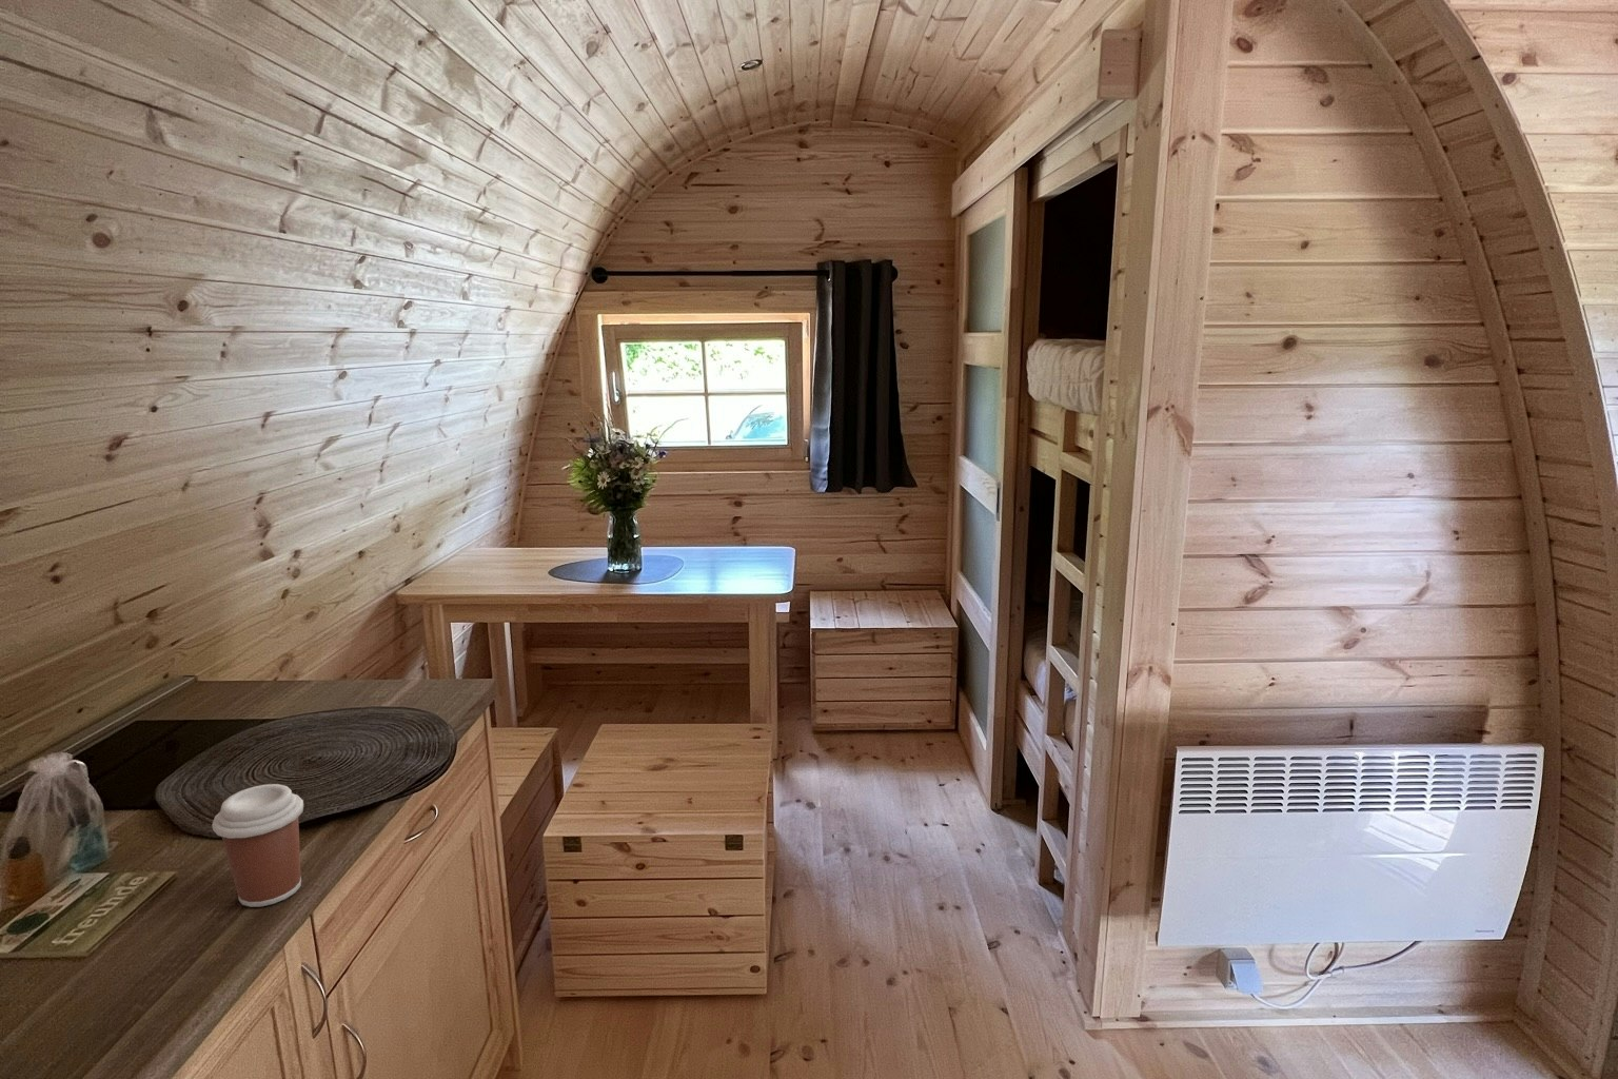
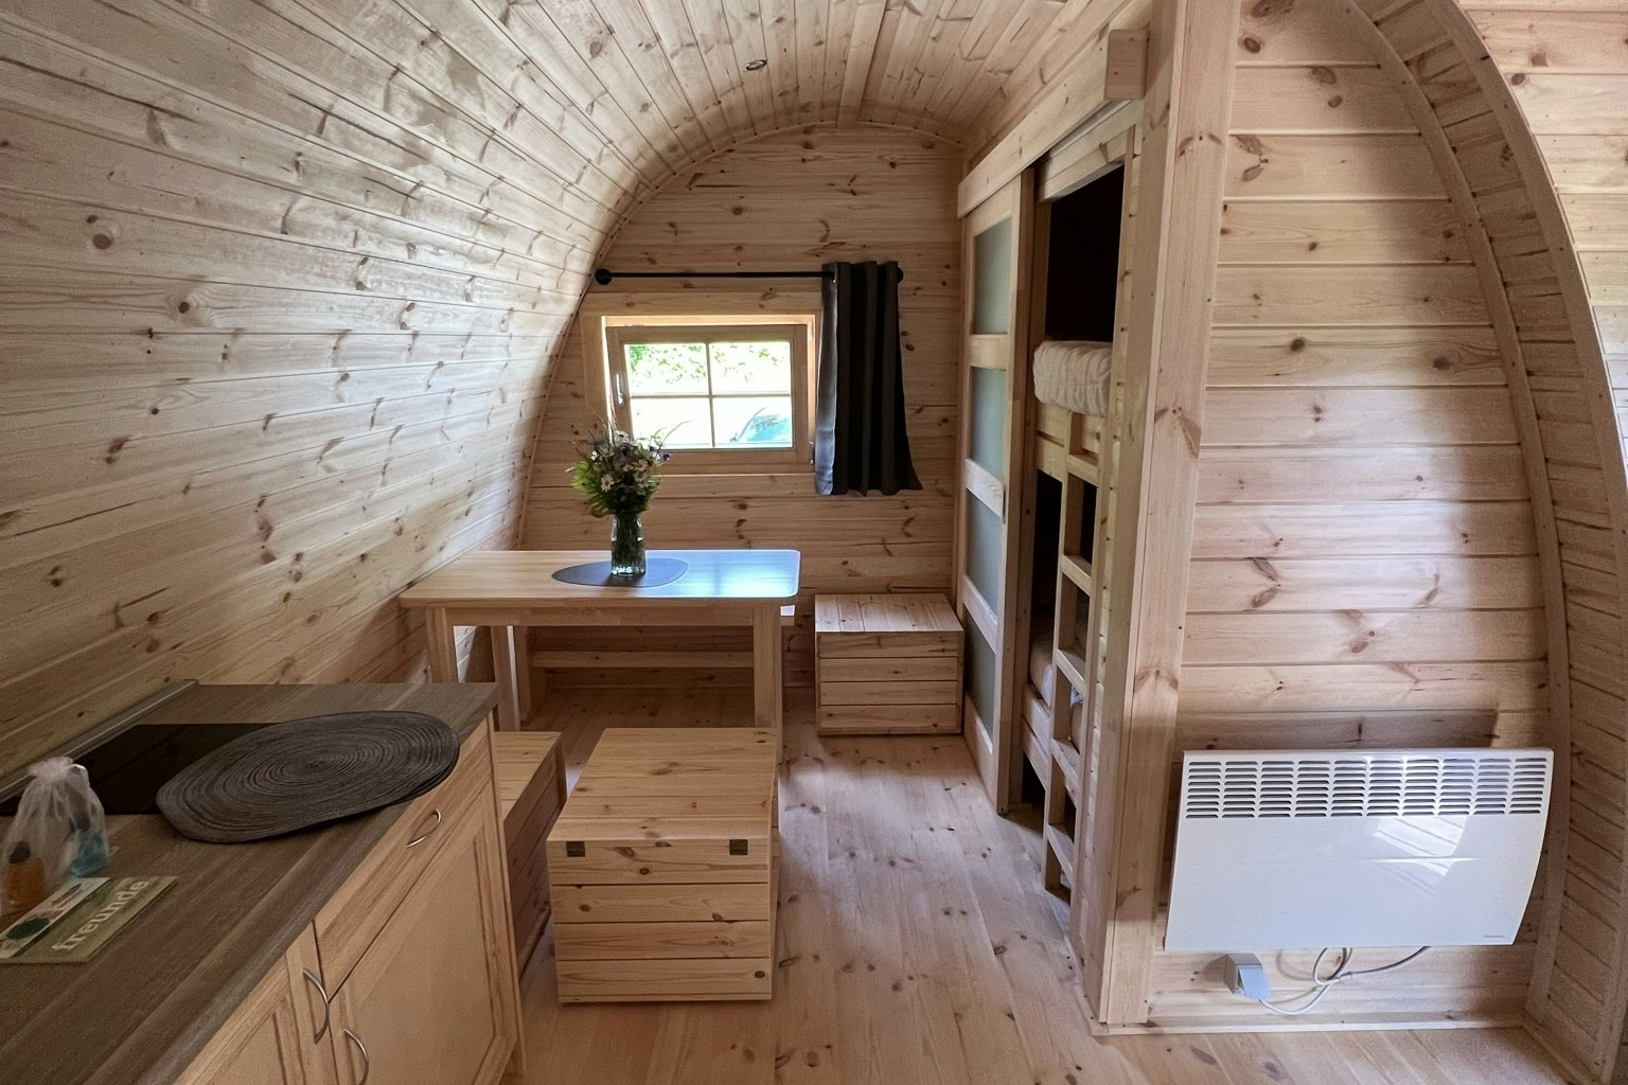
- coffee cup [211,783,305,908]
